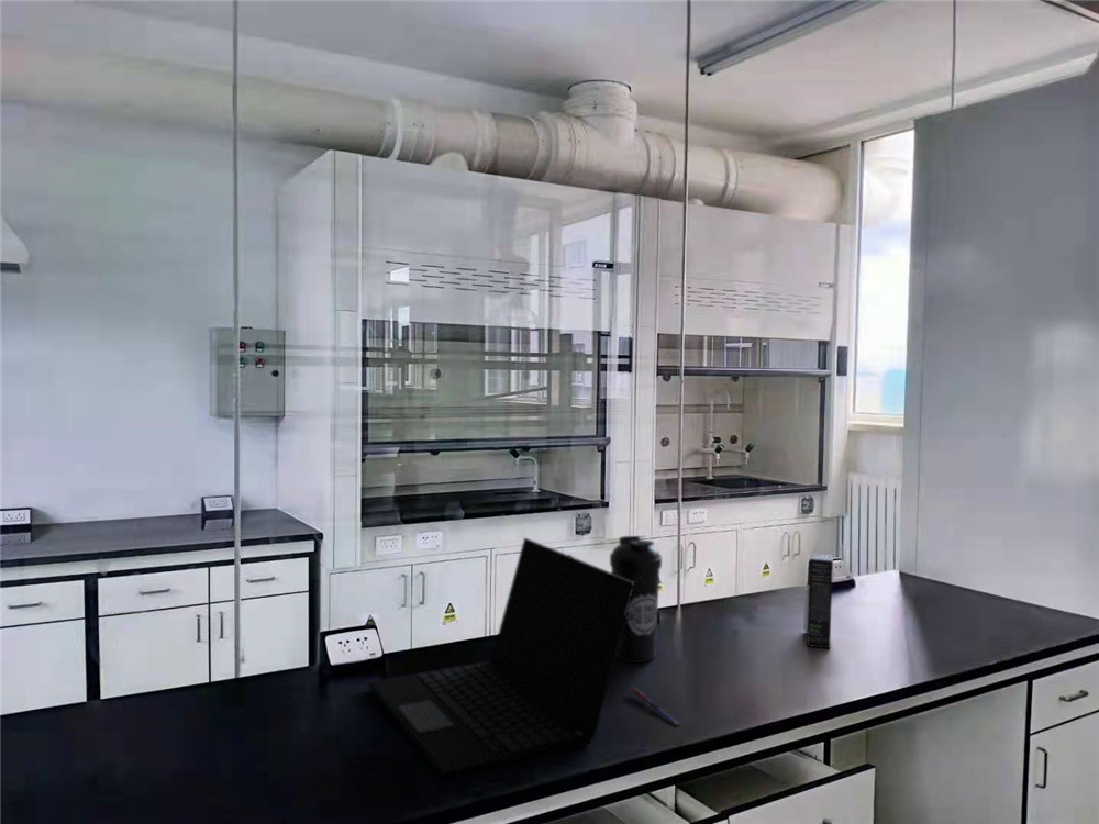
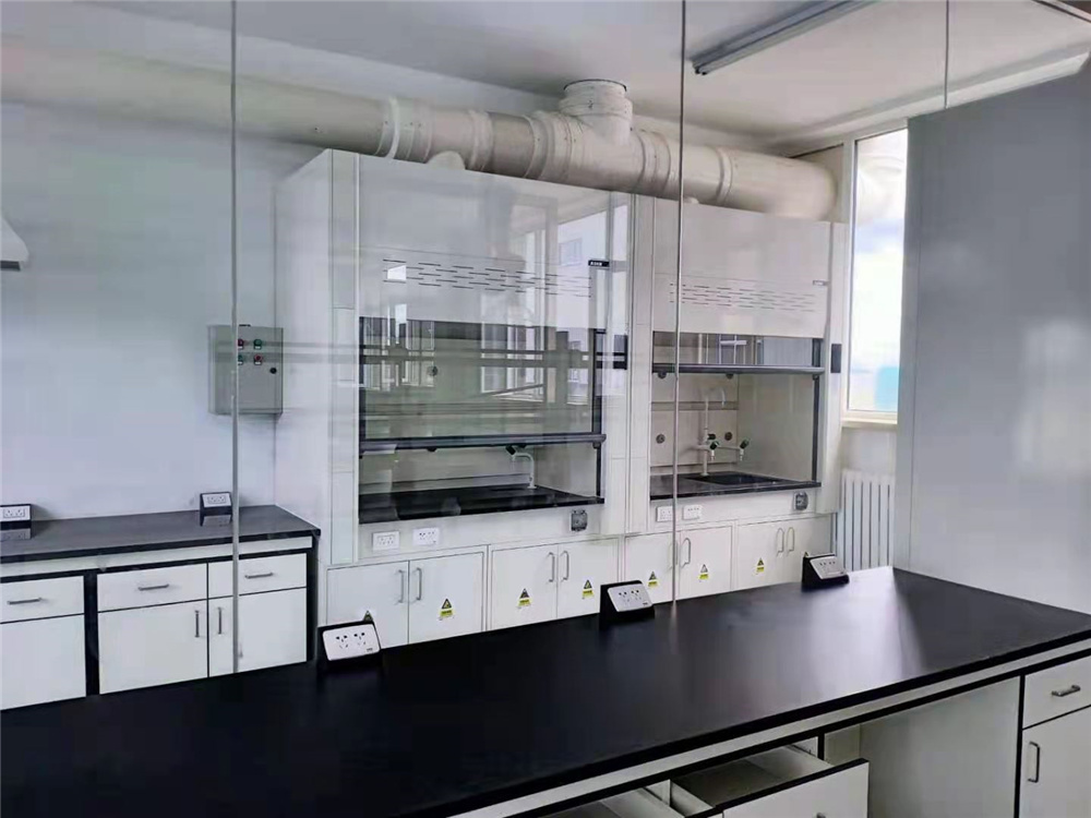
- laptop [367,536,634,779]
- spray bottle [802,552,834,649]
- water bottle [609,535,663,664]
- pen [629,686,680,727]
